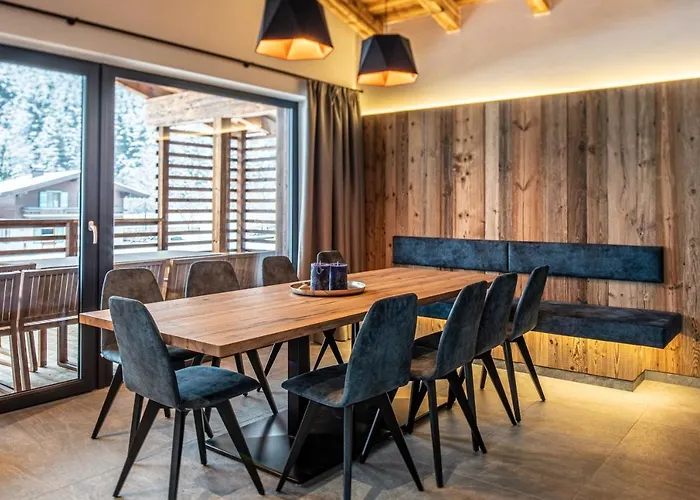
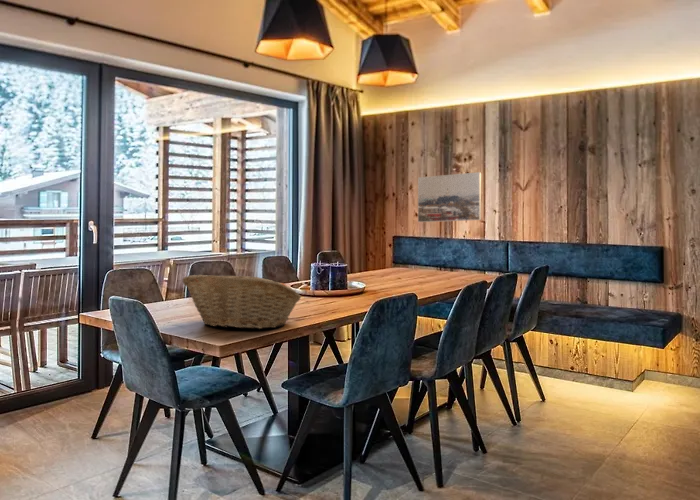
+ fruit basket [181,274,302,330]
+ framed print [417,171,482,223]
